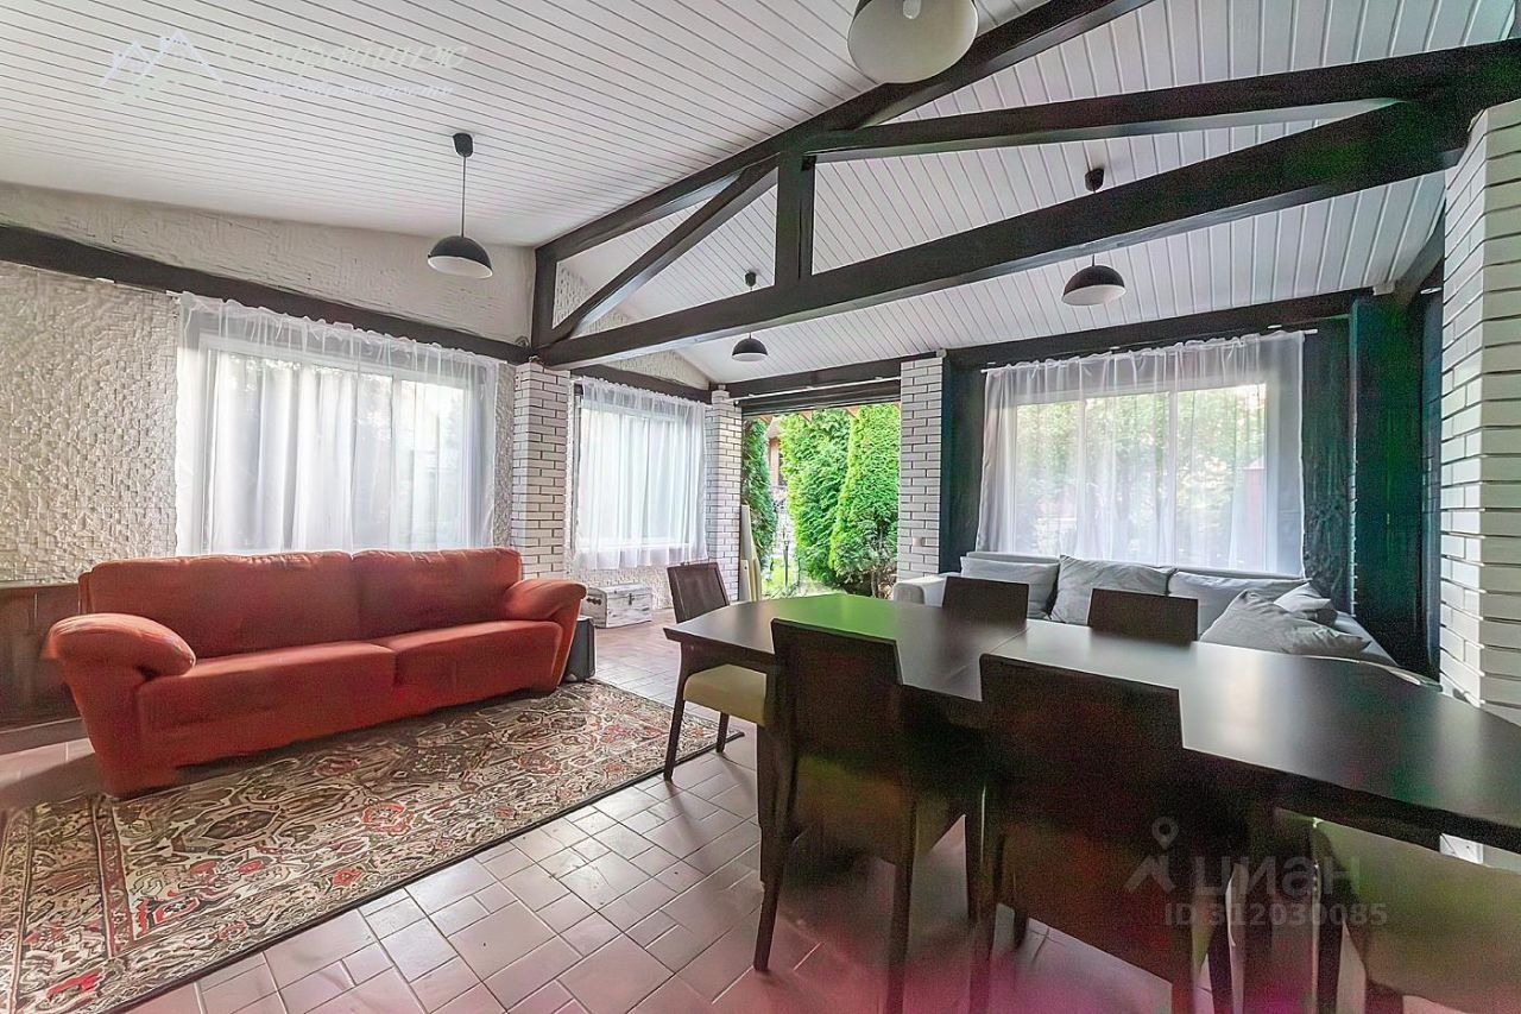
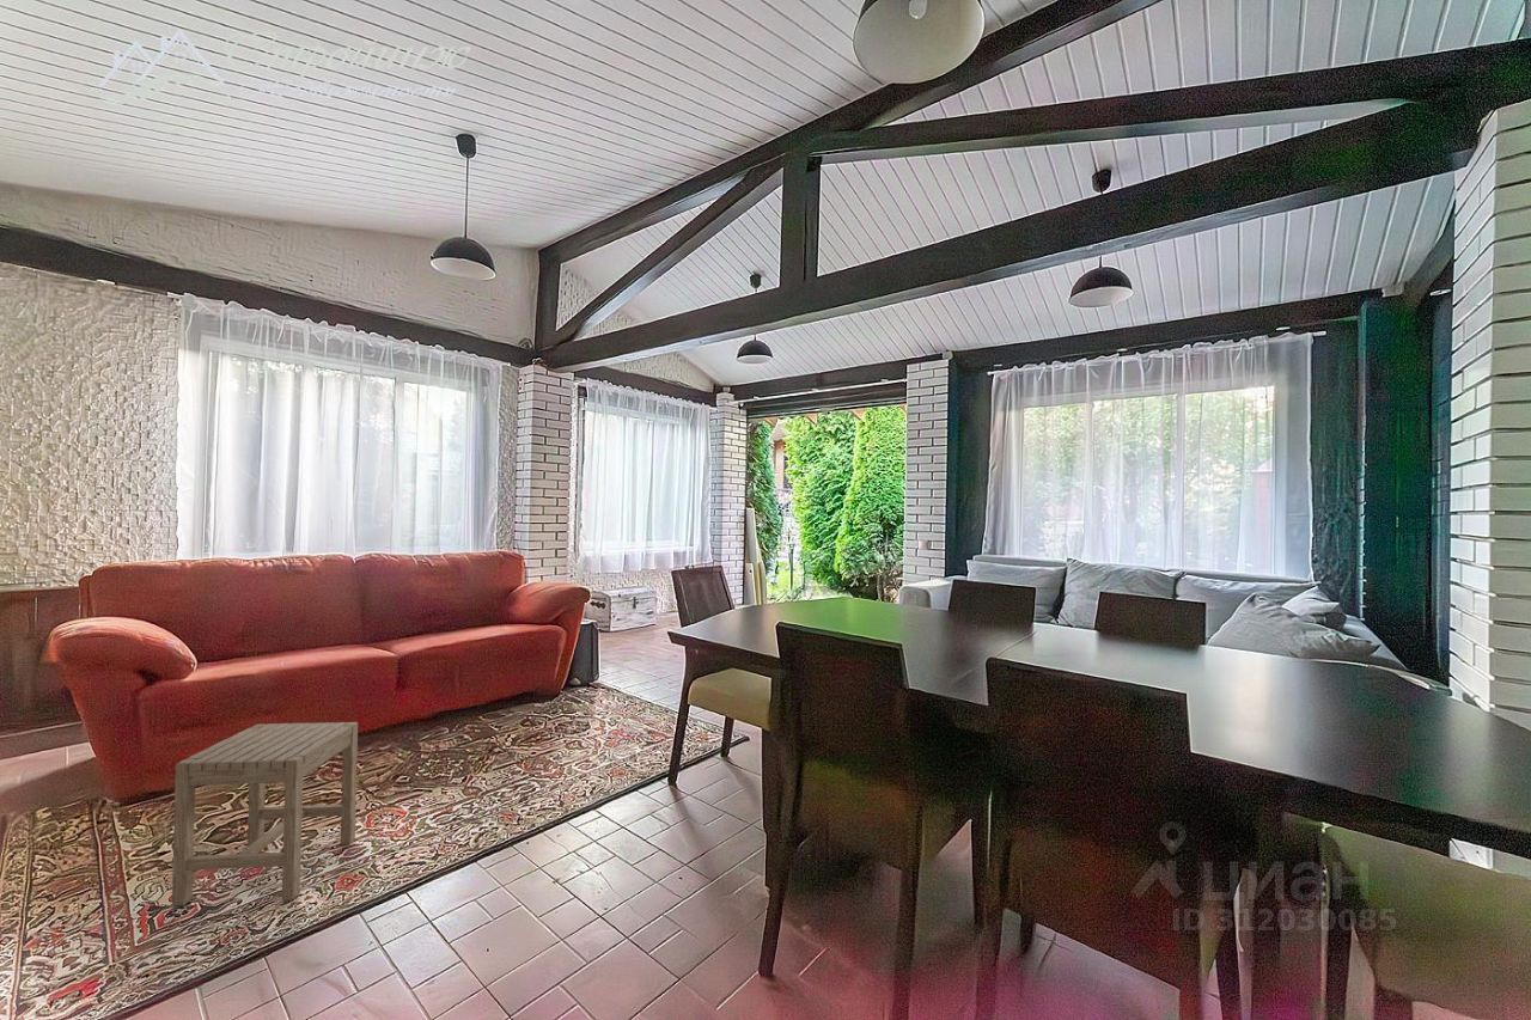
+ stool [171,721,359,906]
